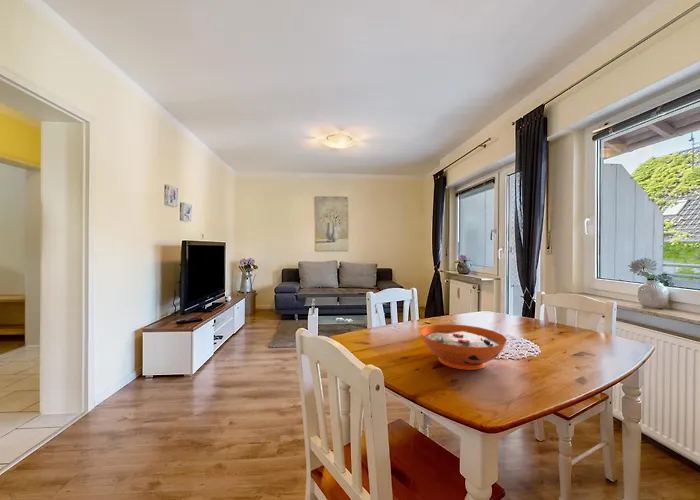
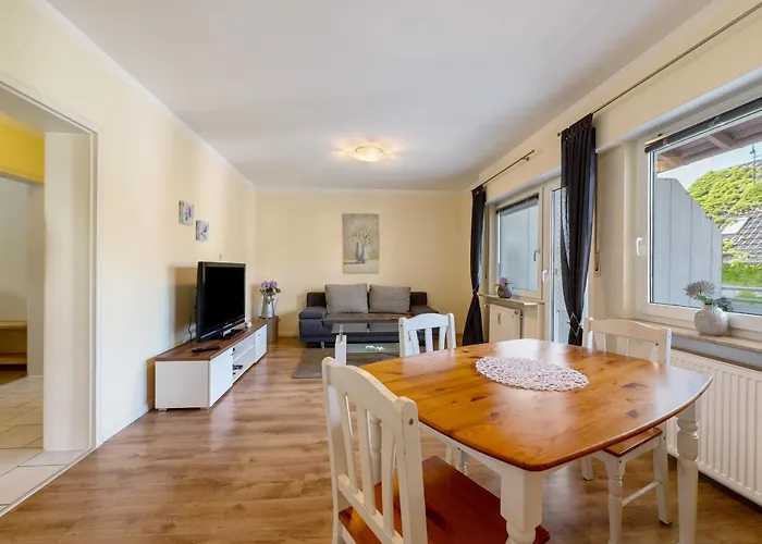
- decorative bowl [420,323,508,371]
